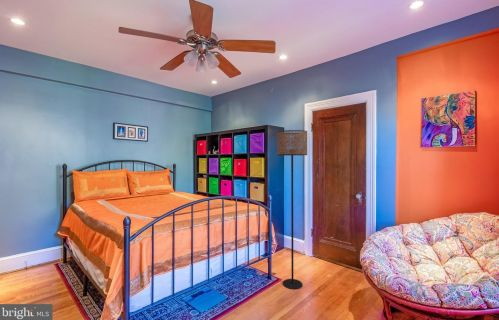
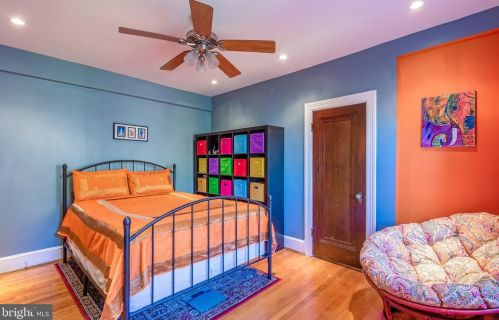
- floor lamp [276,129,308,290]
